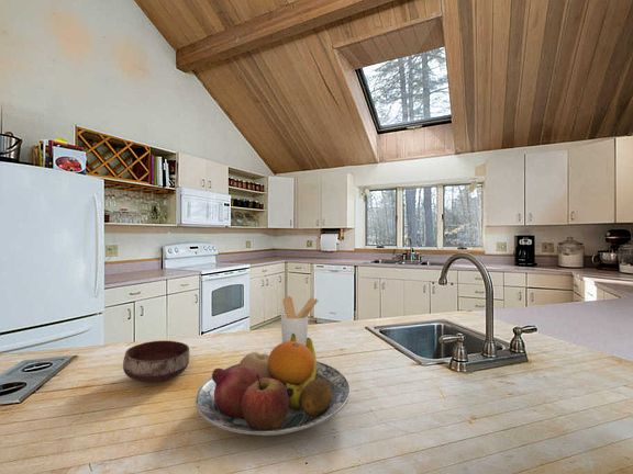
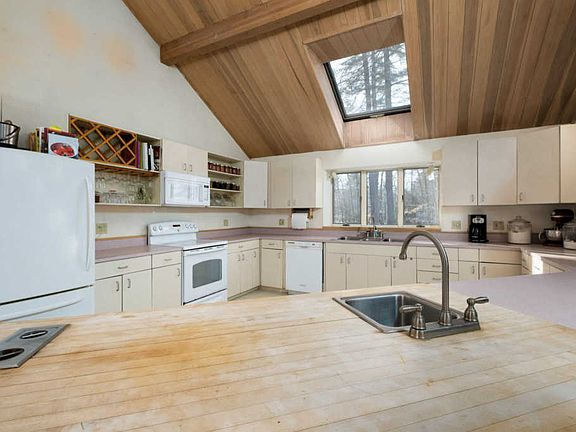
- bowl [122,340,190,383]
- utensil holder [280,295,320,346]
- fruit bowl [195,334,352,437]
